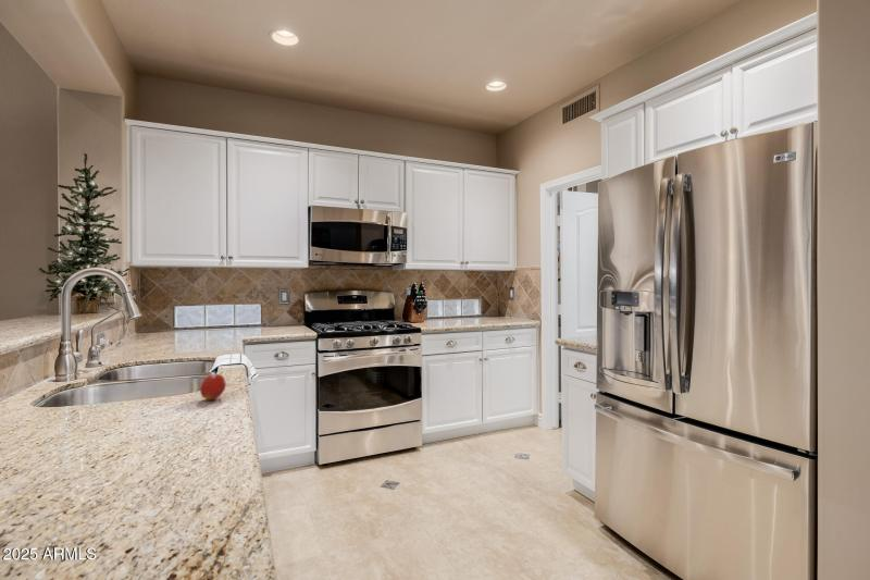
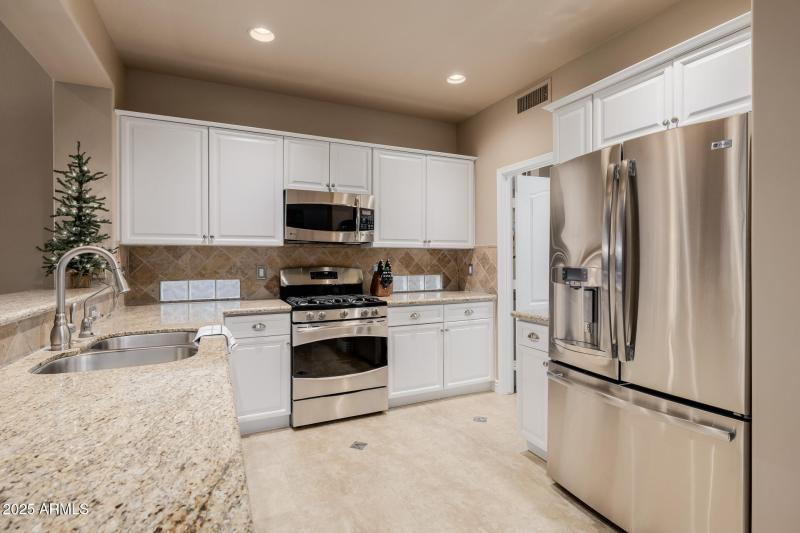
- fruit [199,370,227,400]
